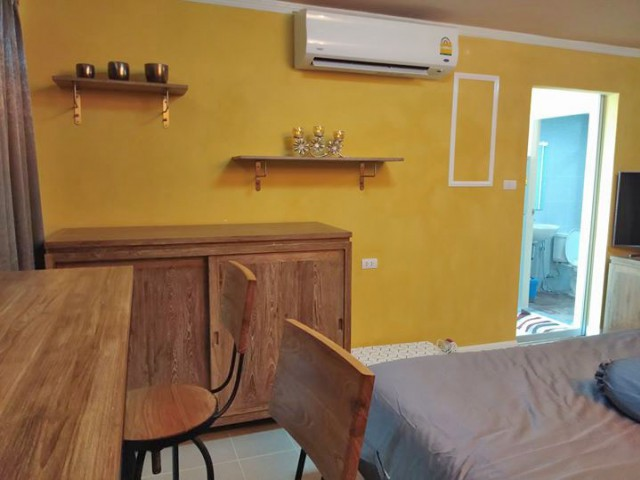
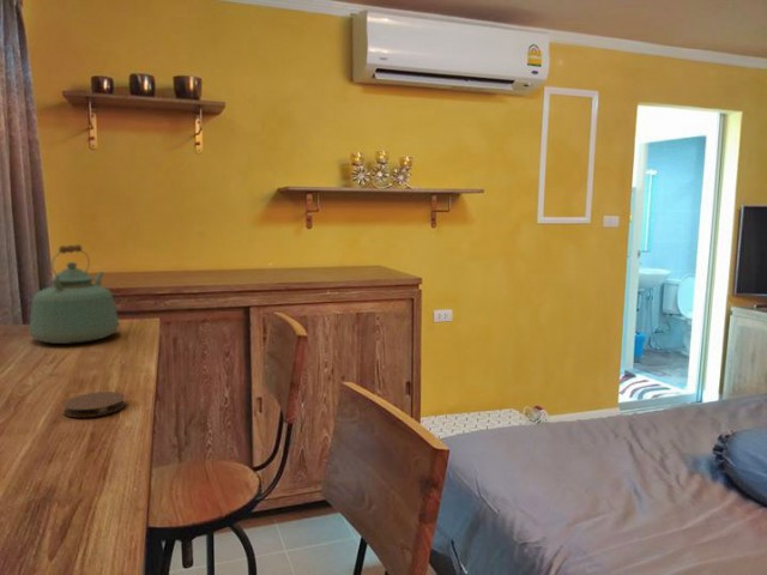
+ kettle [28,243,120,345]
+ coaster [62,391,127,418]
